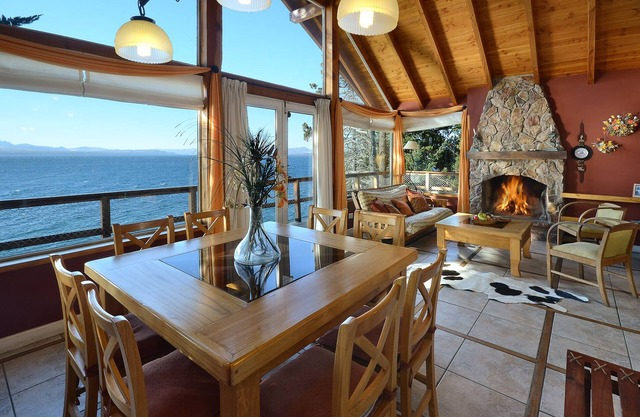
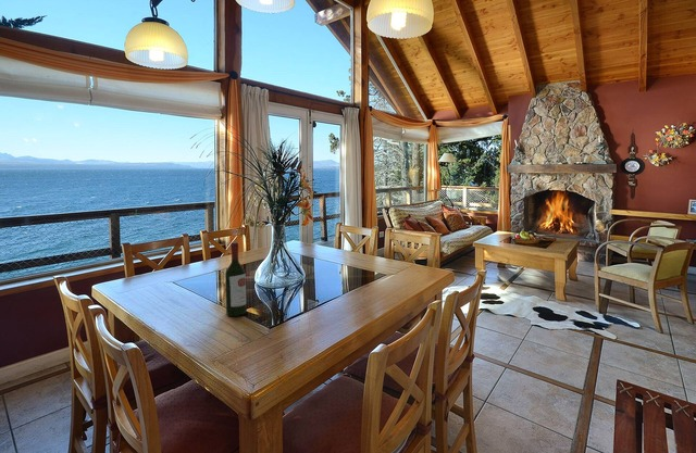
+ wine bottle [224,241,248,317]
